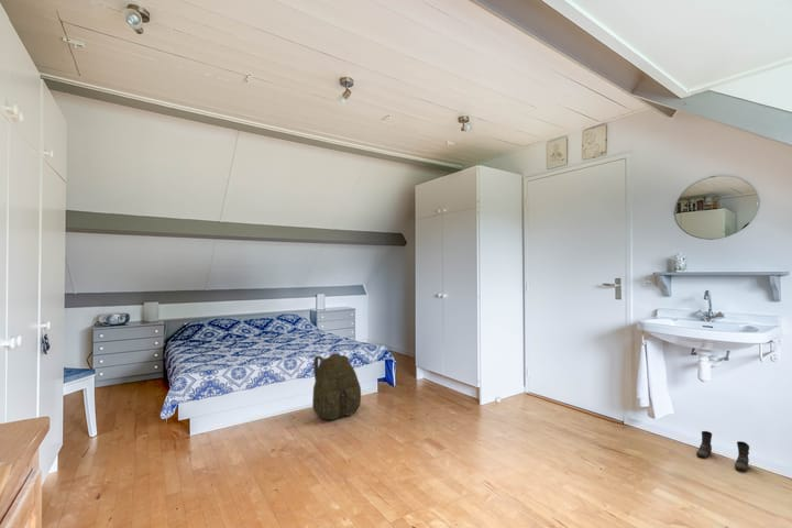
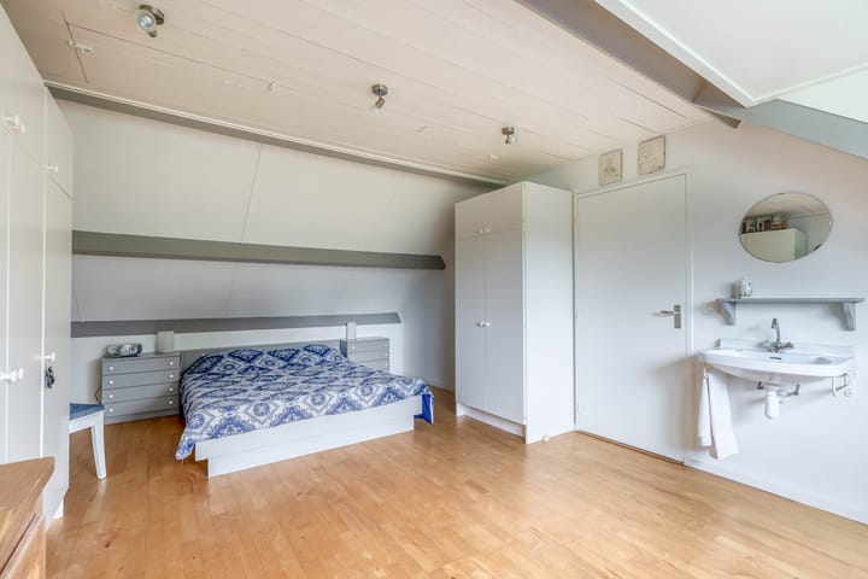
- backpack [311,352,362,420]
- boots [695,430,750,472]
